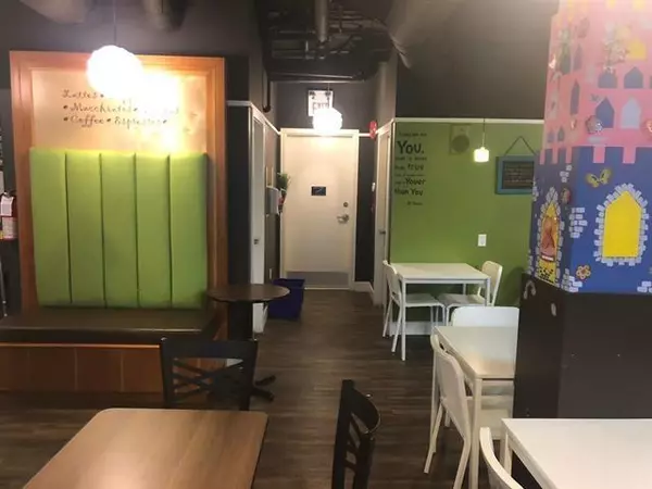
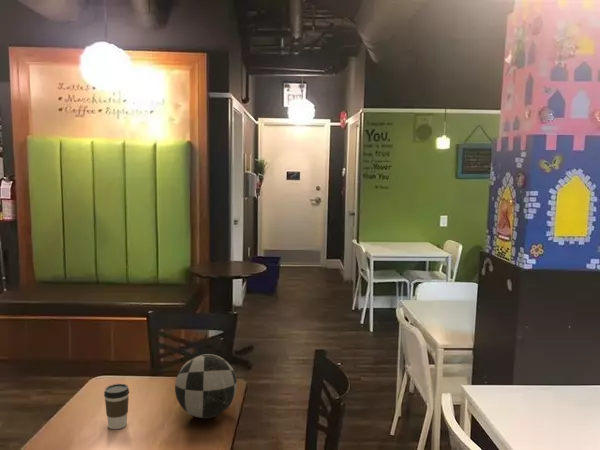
+ decorative ball [174,353,238,419]
+ coffee cup [103,383,130,430]
